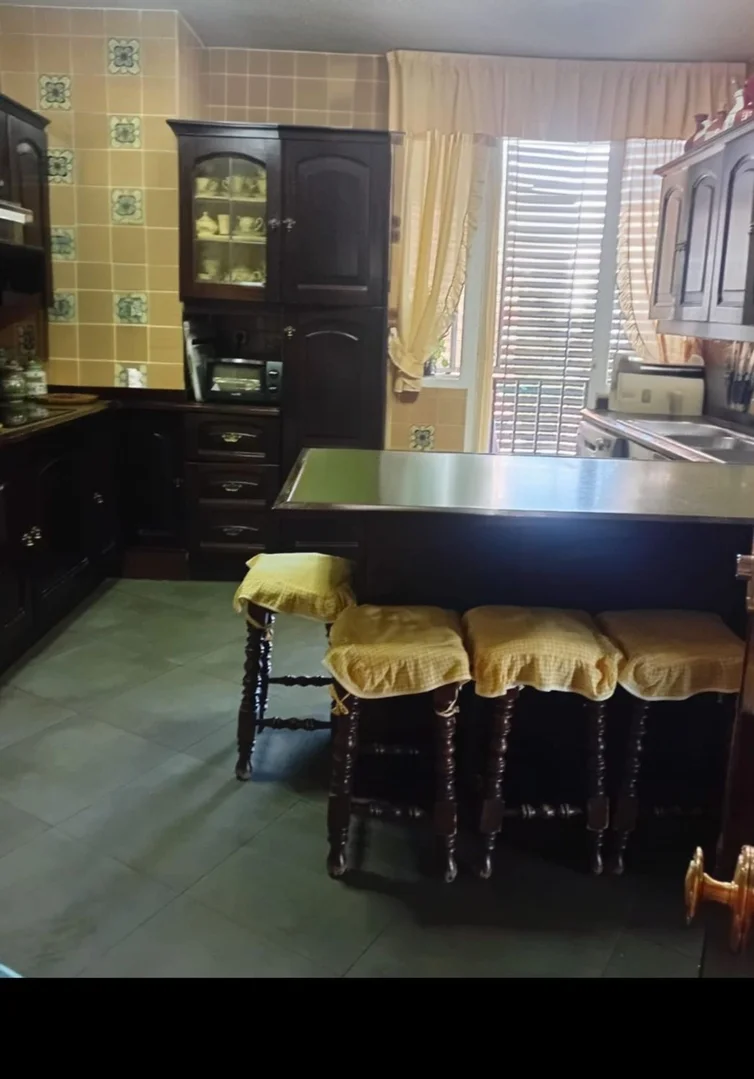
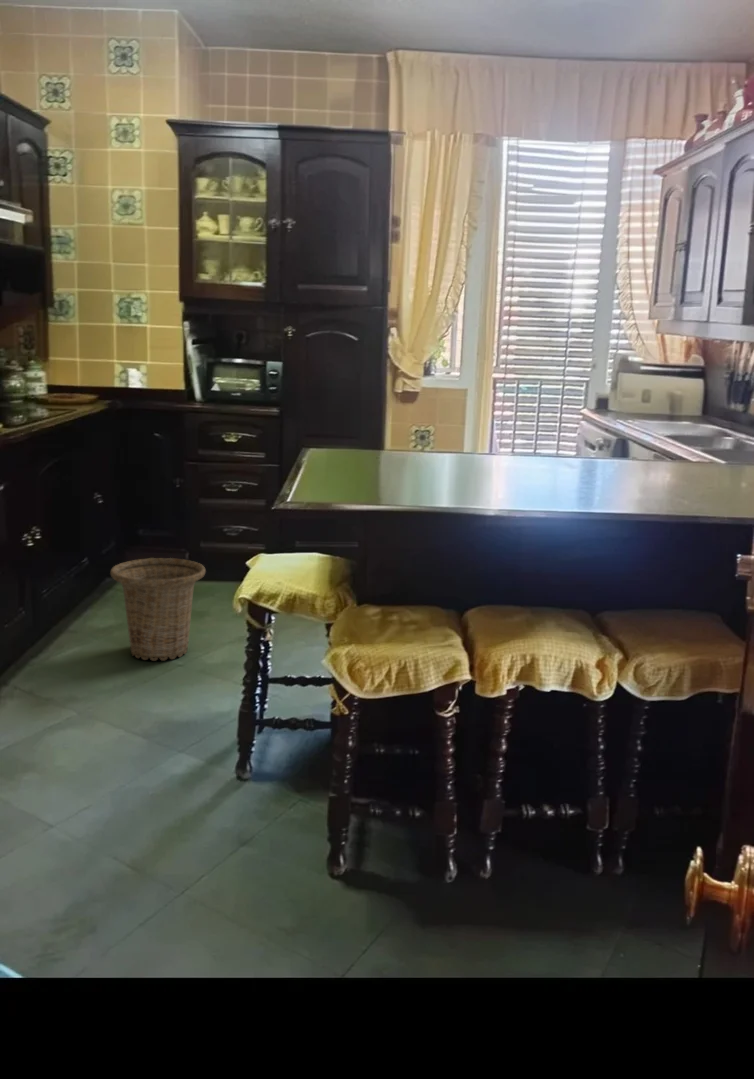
+ basket [109,557,207,662]
